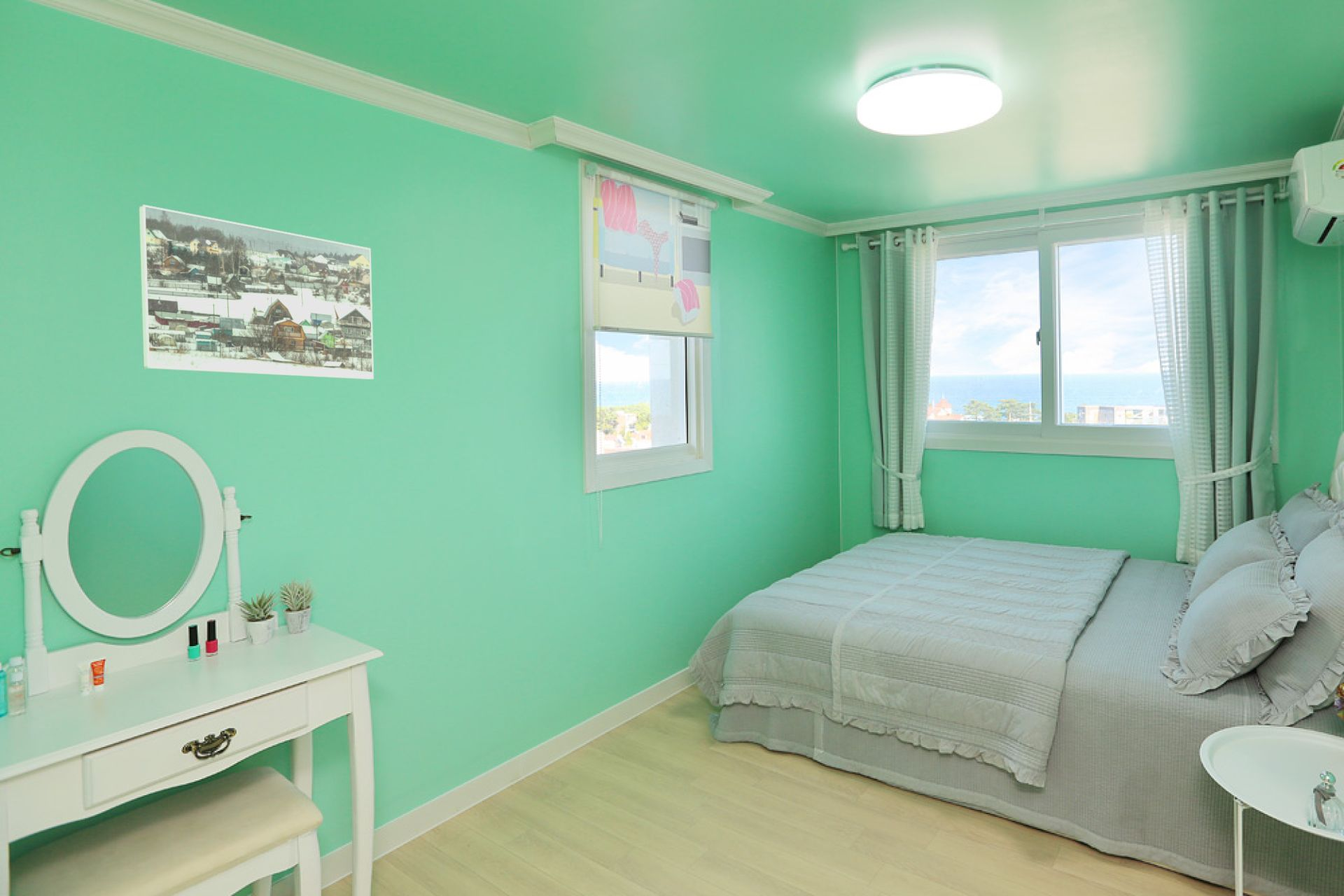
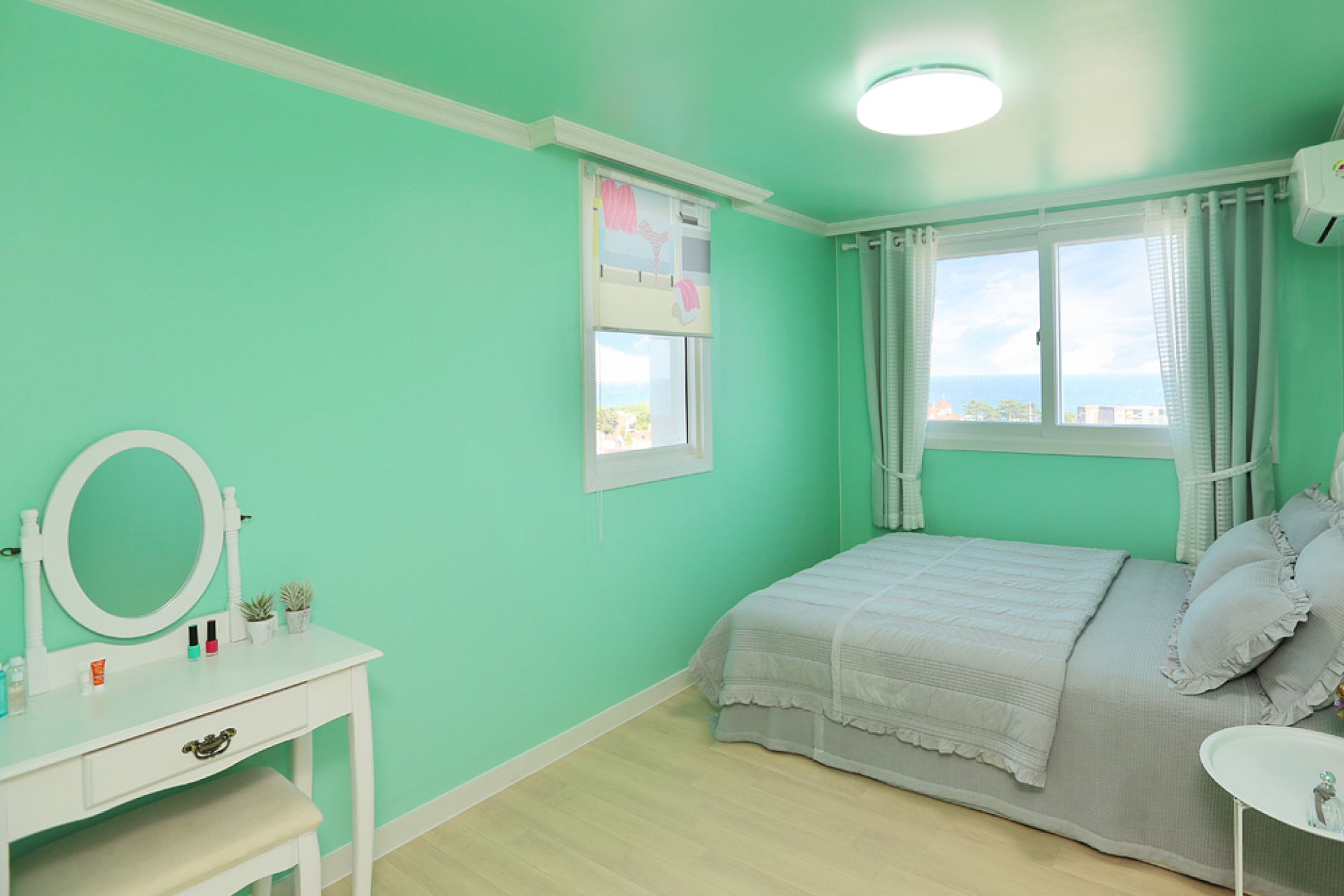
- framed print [139,204,374,380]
